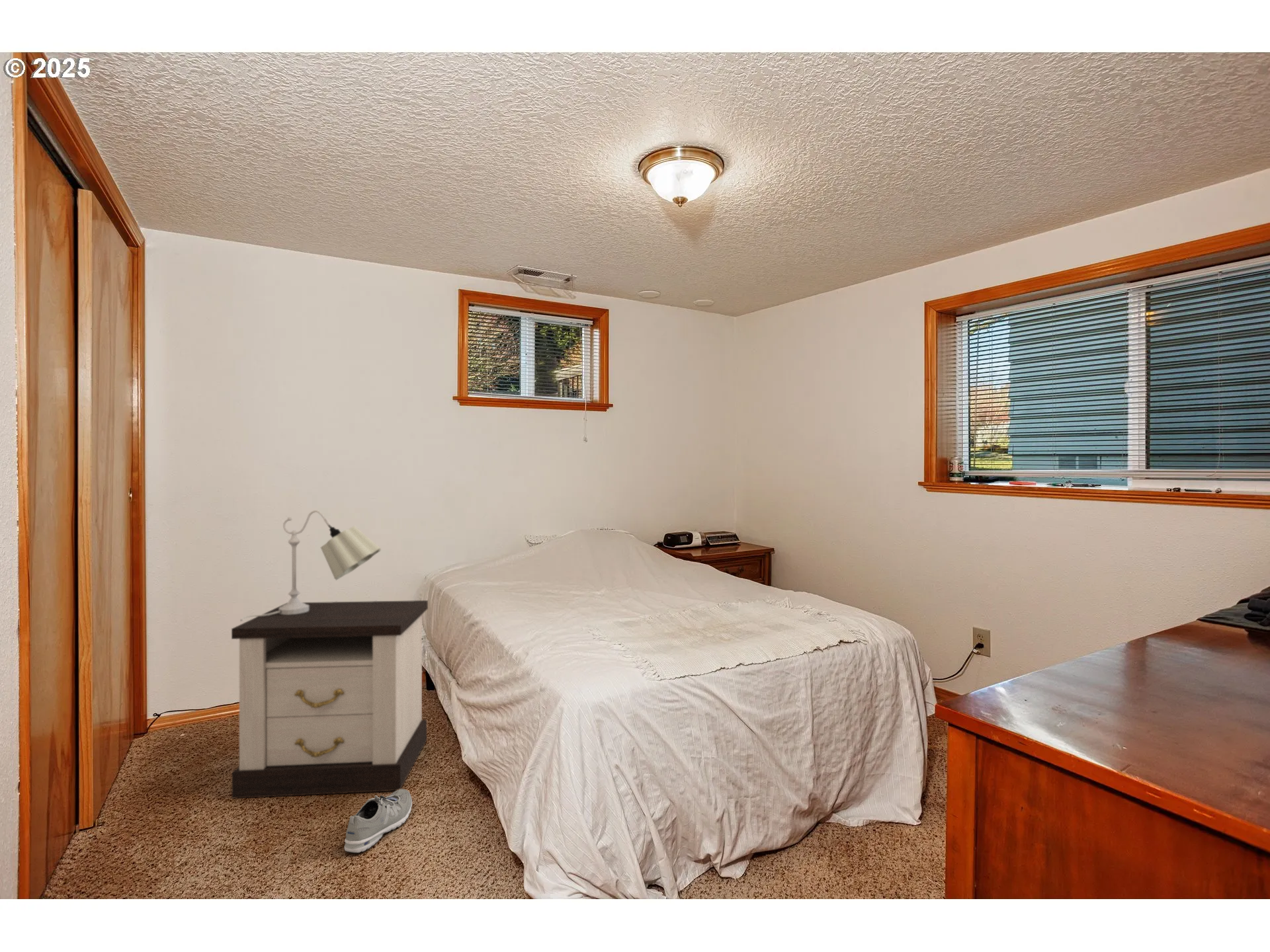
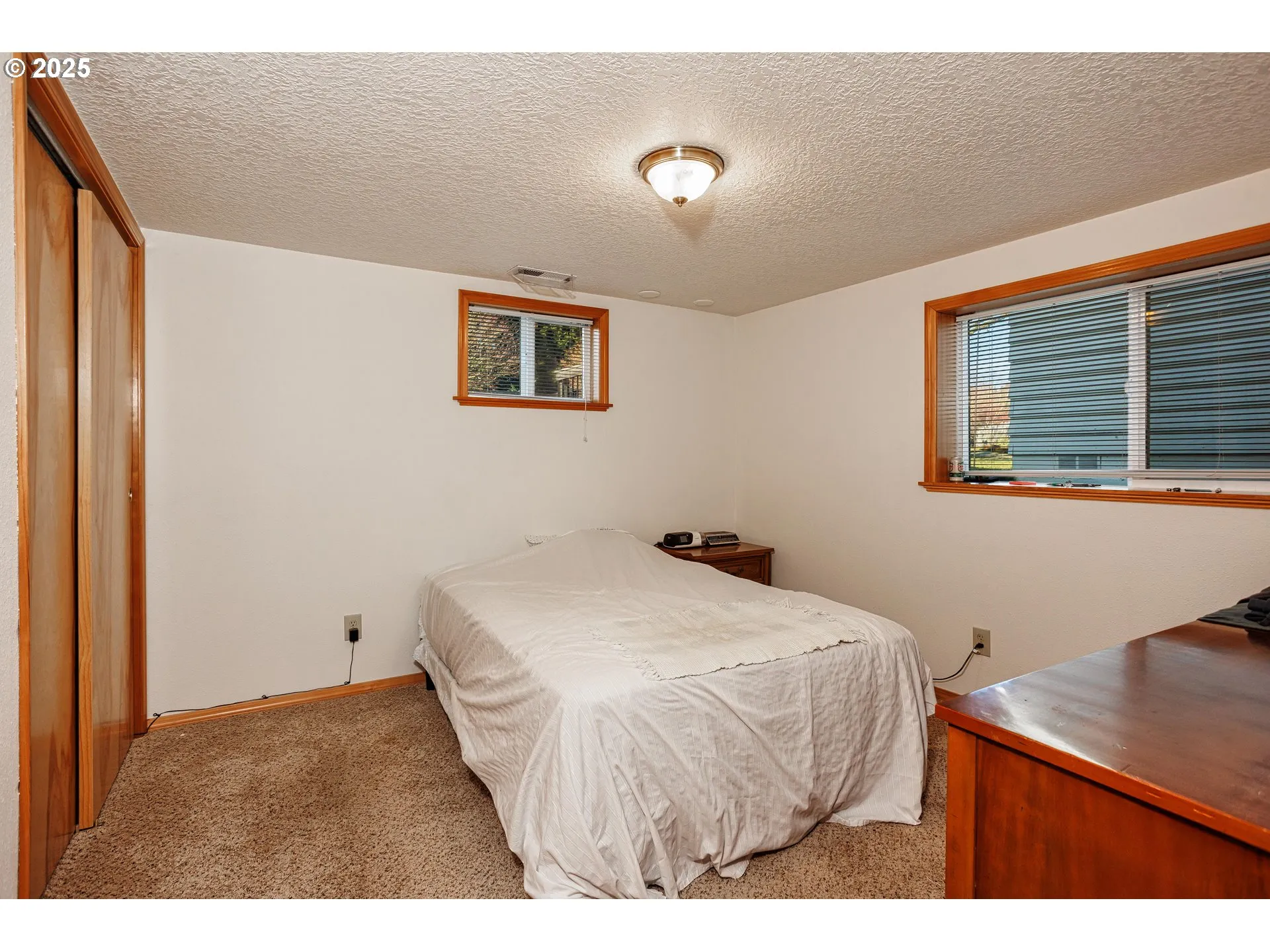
- table lamp [239,510,382,622]
- nightstand [231,600,429,799]
- sneaker [344,788,413,853]
